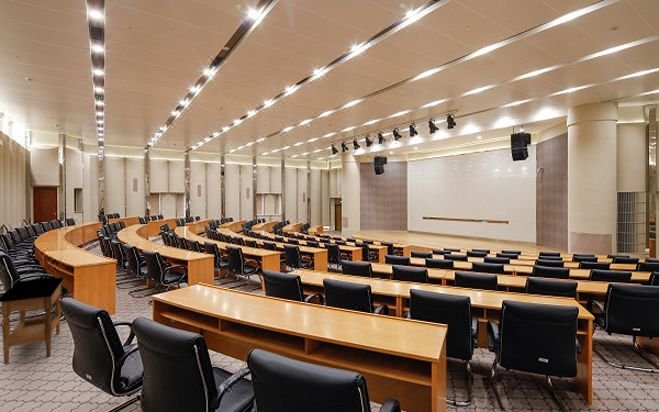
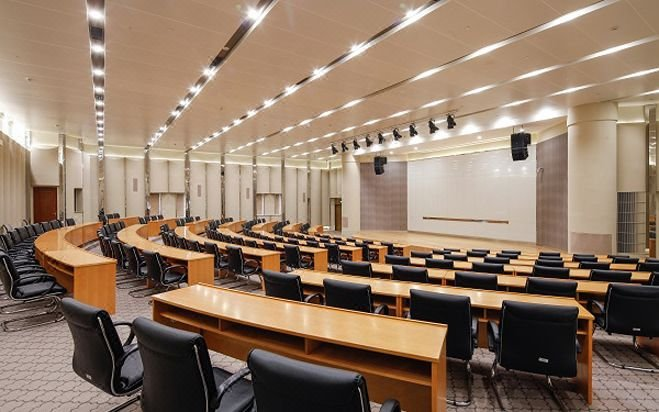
- side table [0,276,64,366]
